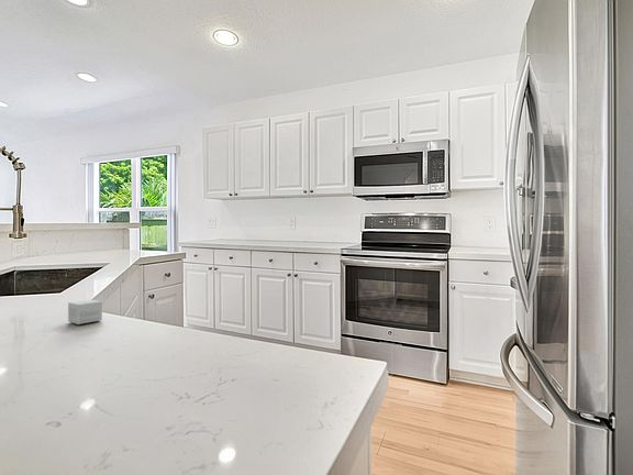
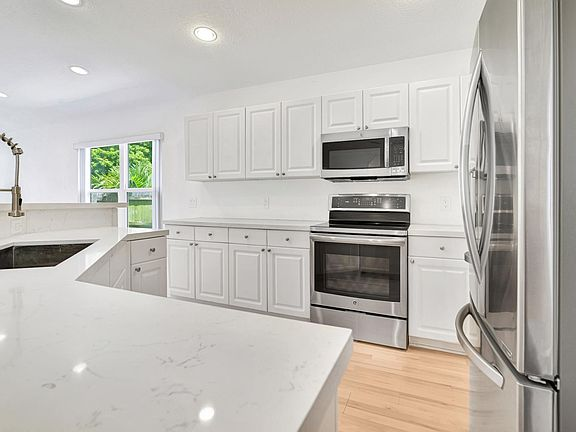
- small box [67,299,103,325]
